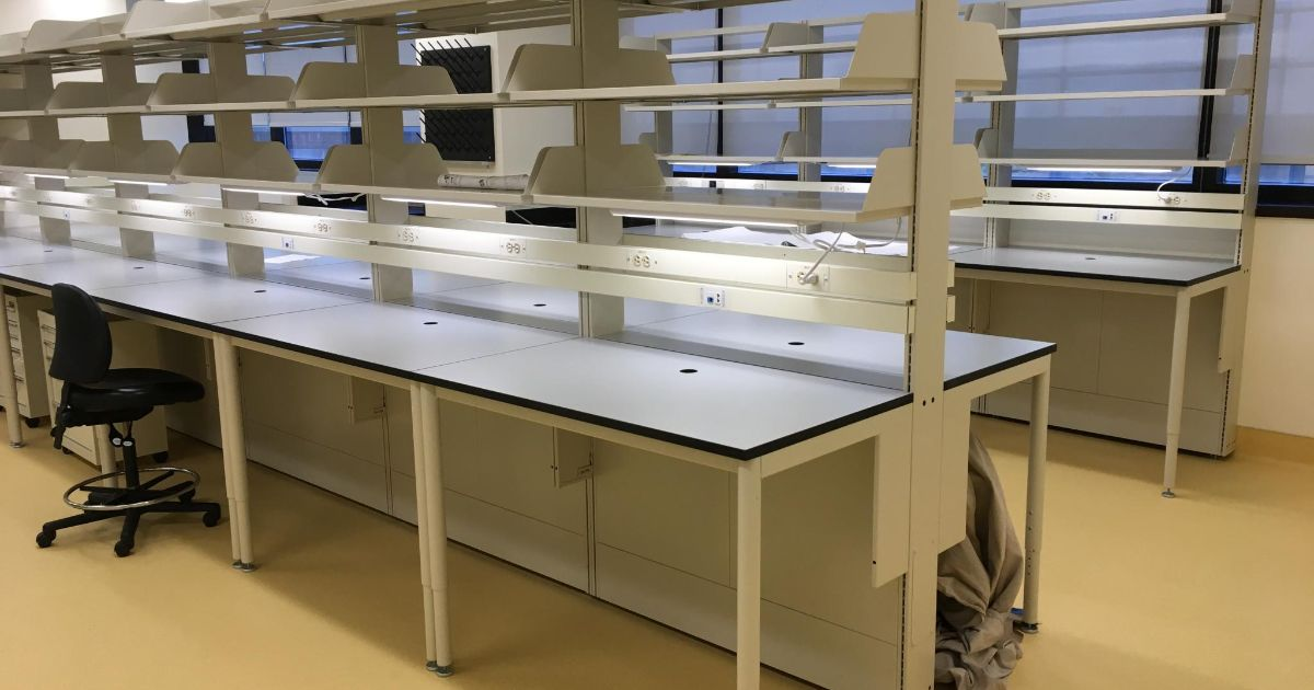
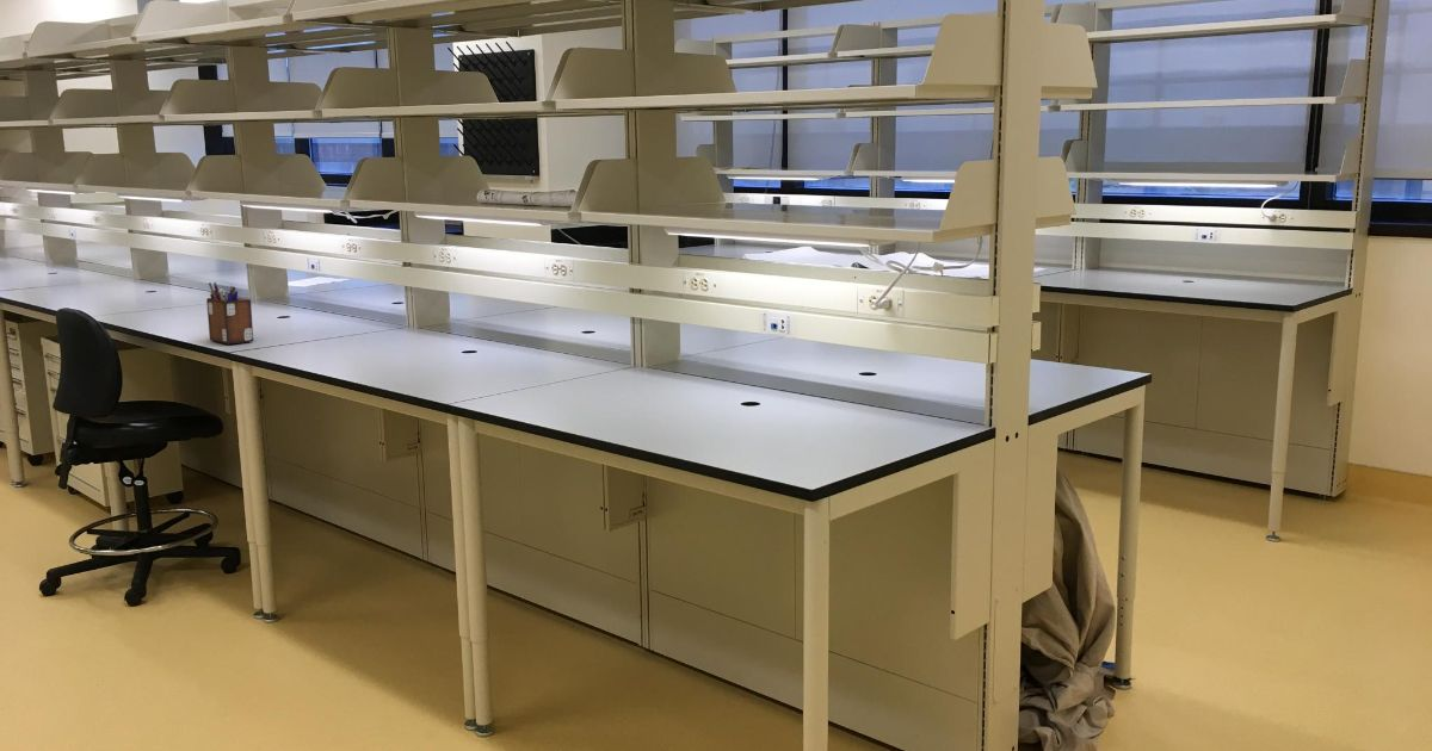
+ desk organizer [205,281,254,346]
